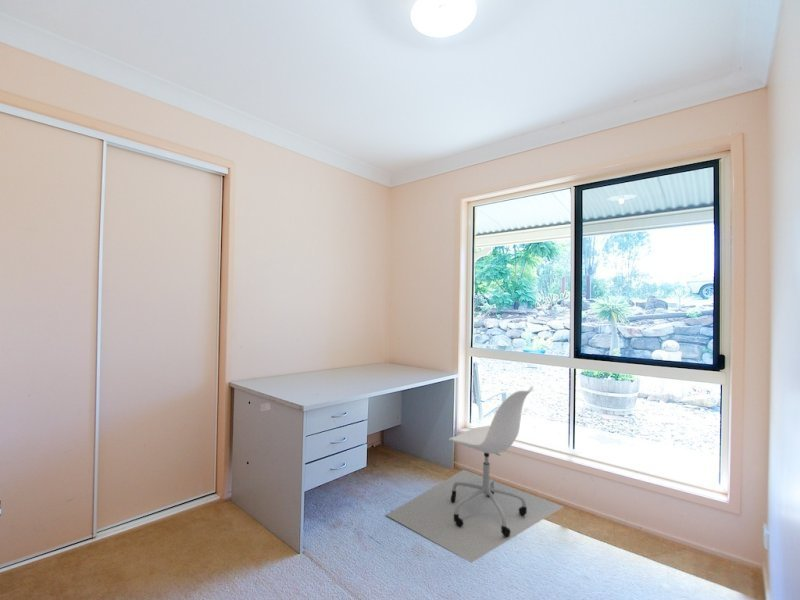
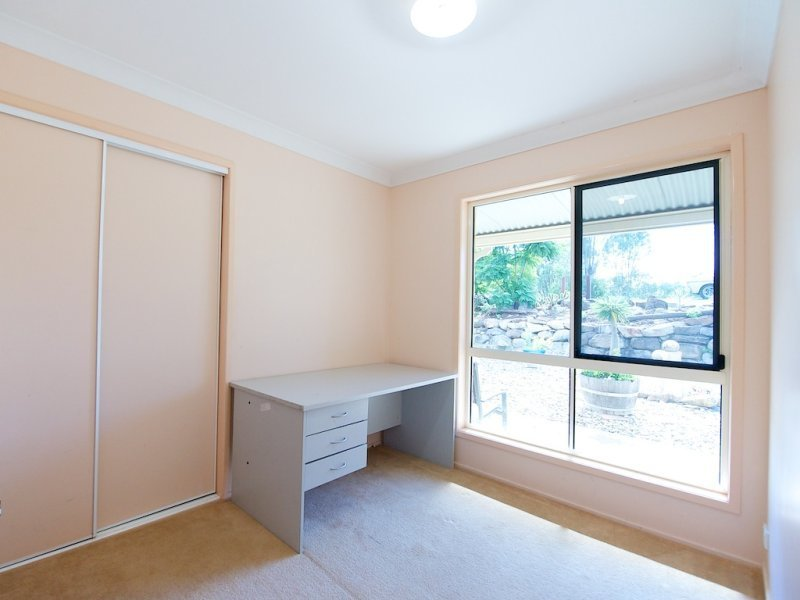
- office chair [385,385,565,564]
